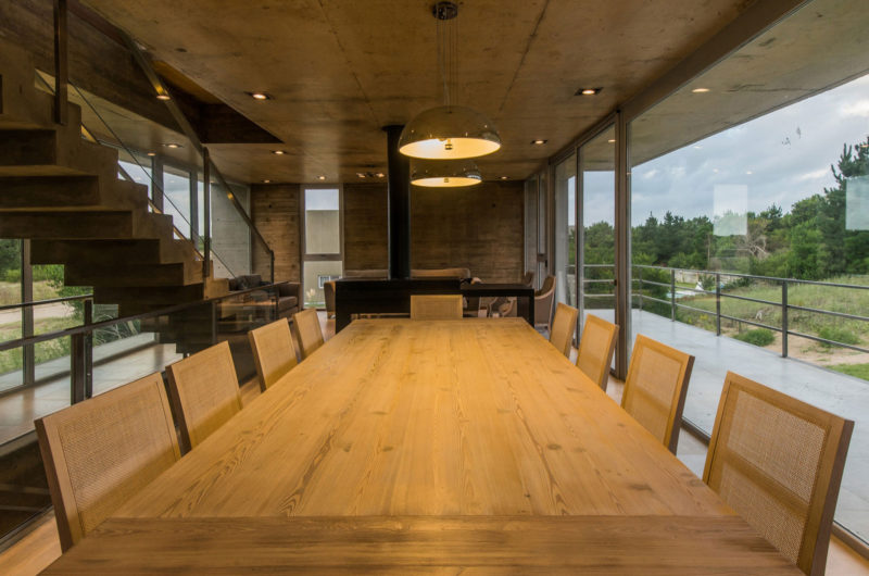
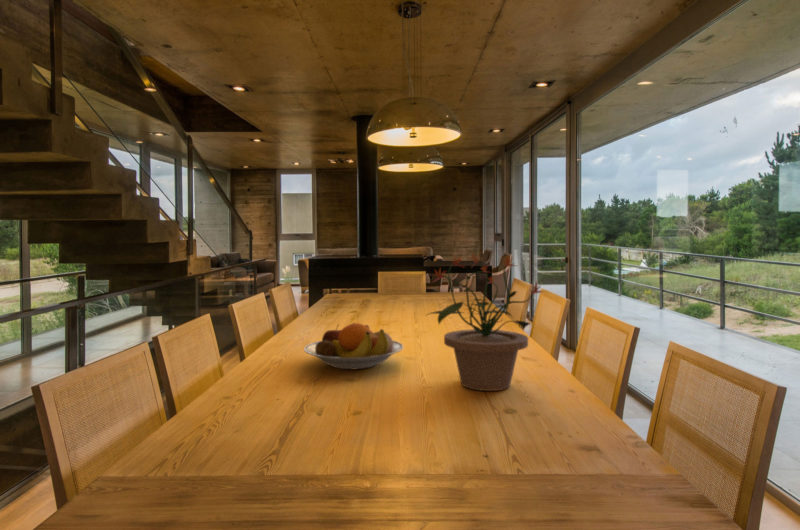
+ potted plant [425,252,546,392]
+ fruit bowl [303,322,405,370]
